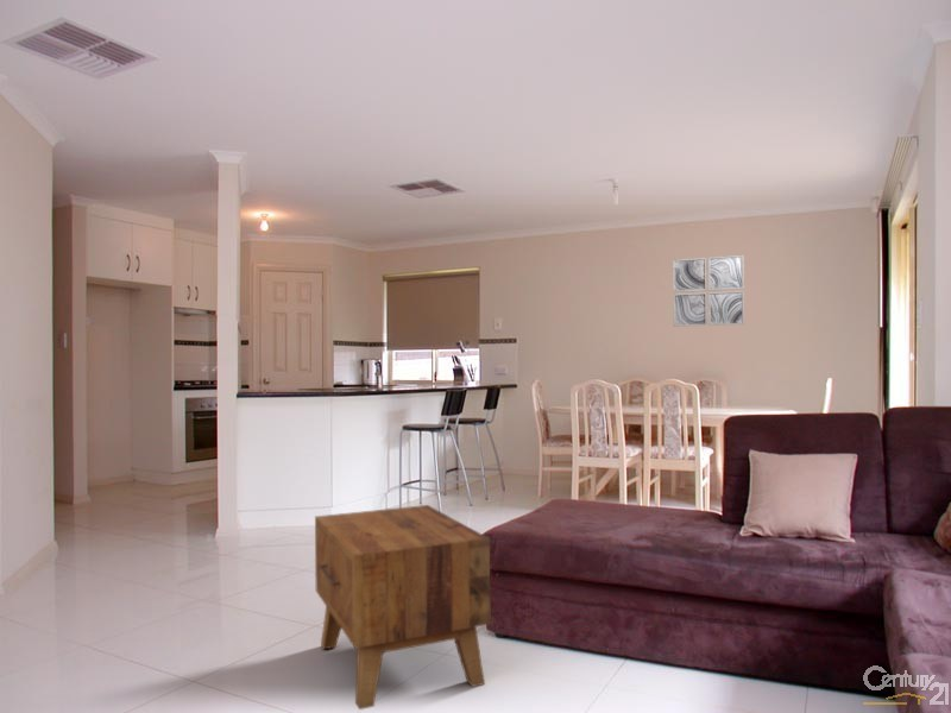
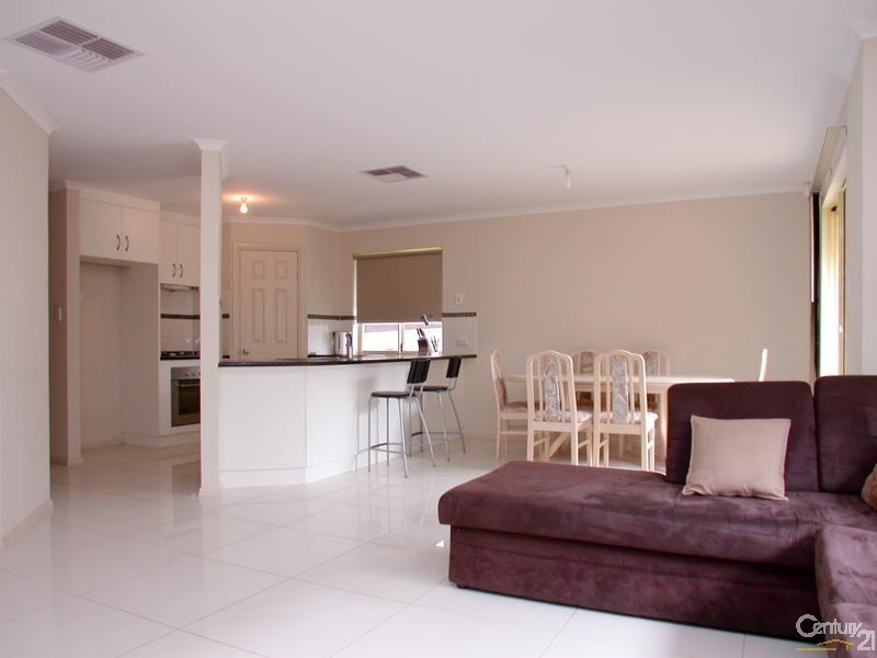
- wall art [672,254,745,328]
- side table [314,504,491,711]
